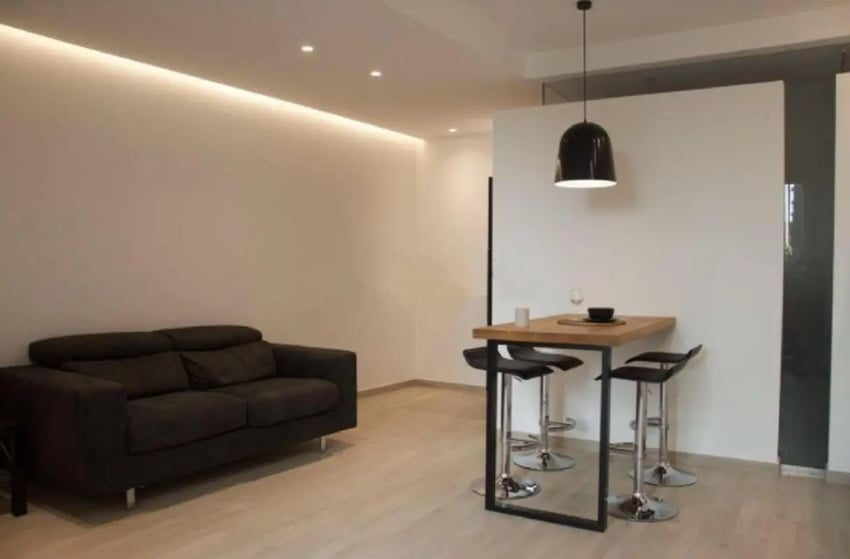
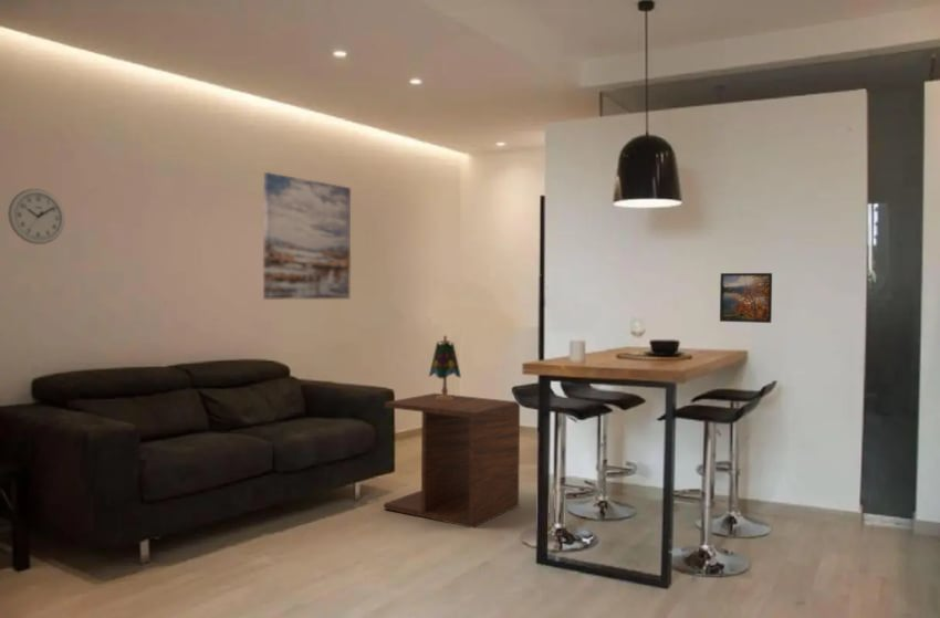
+ wall art [262,171,352,300]
+ table lamp [428,334,462,400]
+ wall clock [7,188,66,245]
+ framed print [719,272,773,324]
+ side table [383,392,521,528]
